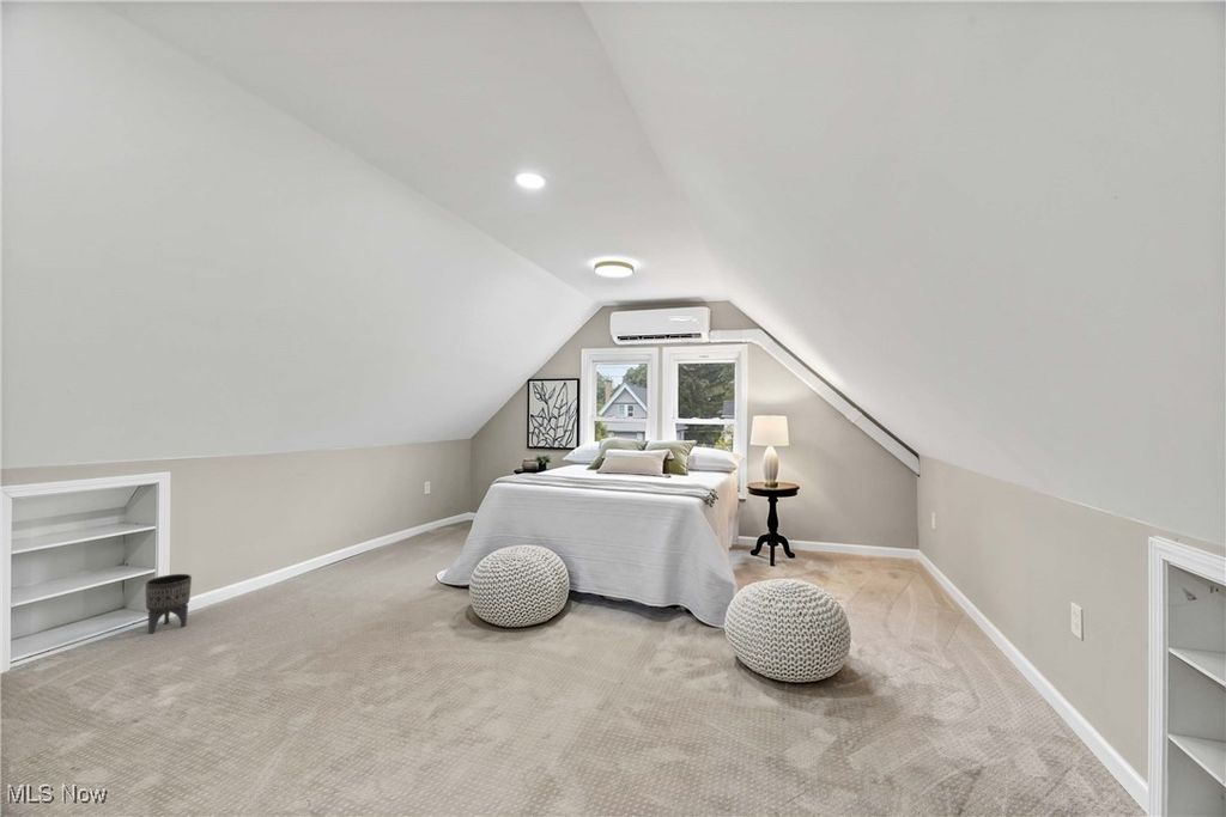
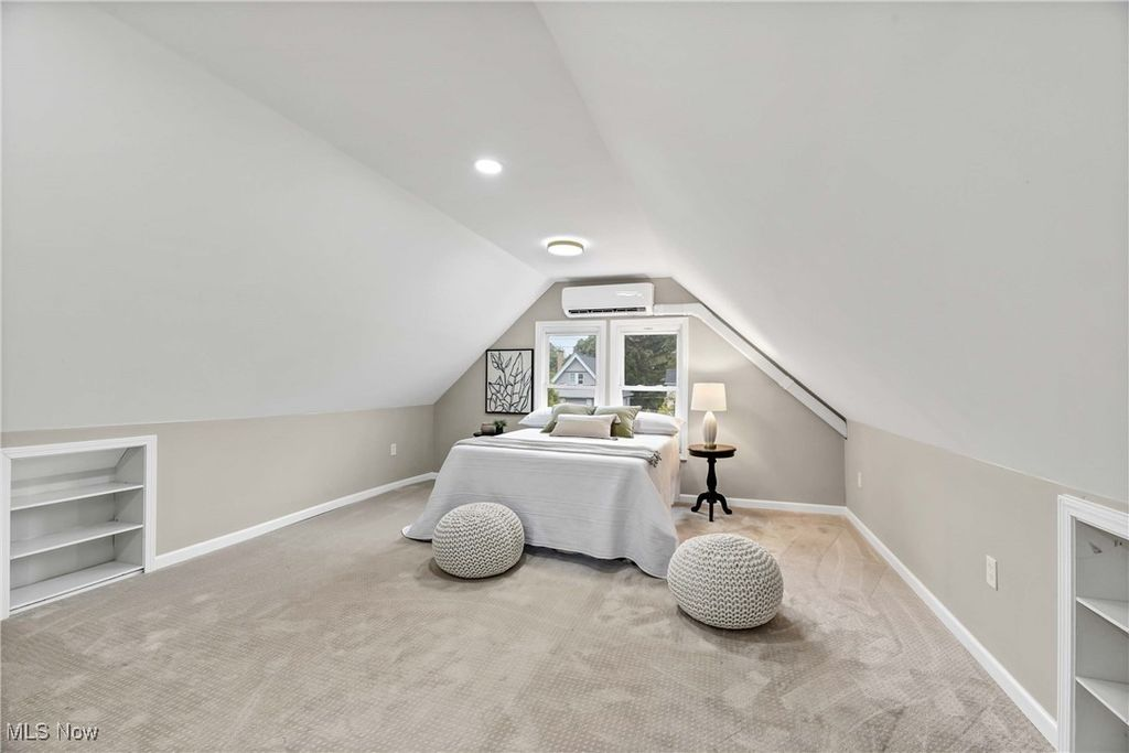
- planter [144,573,193,635]
